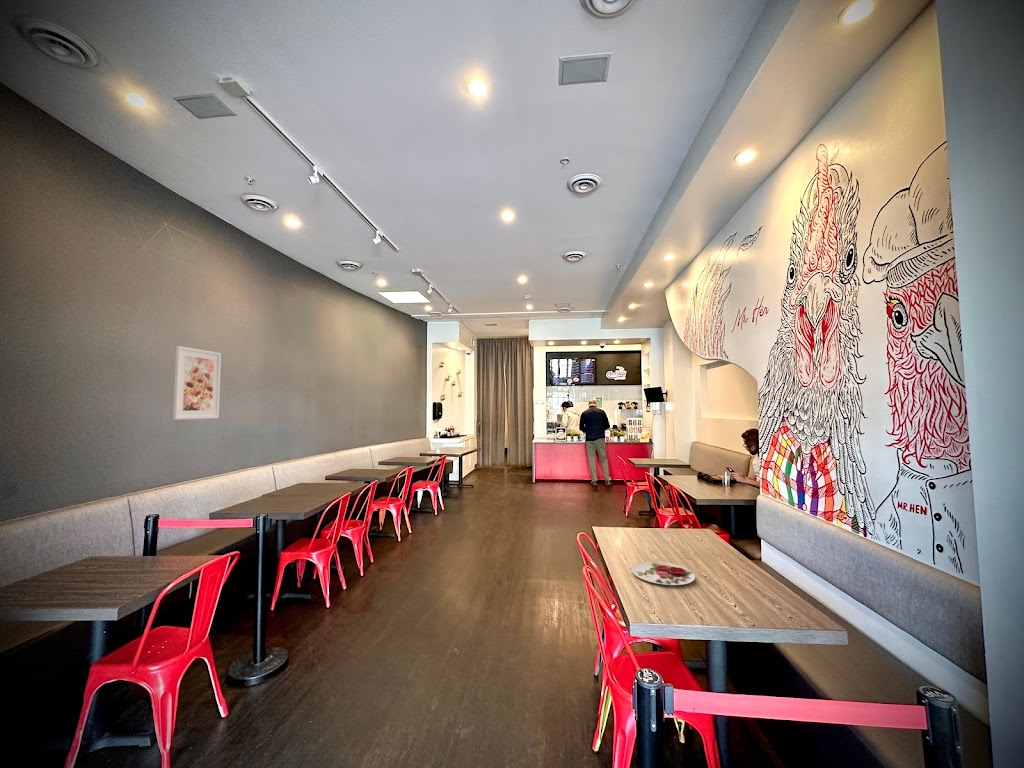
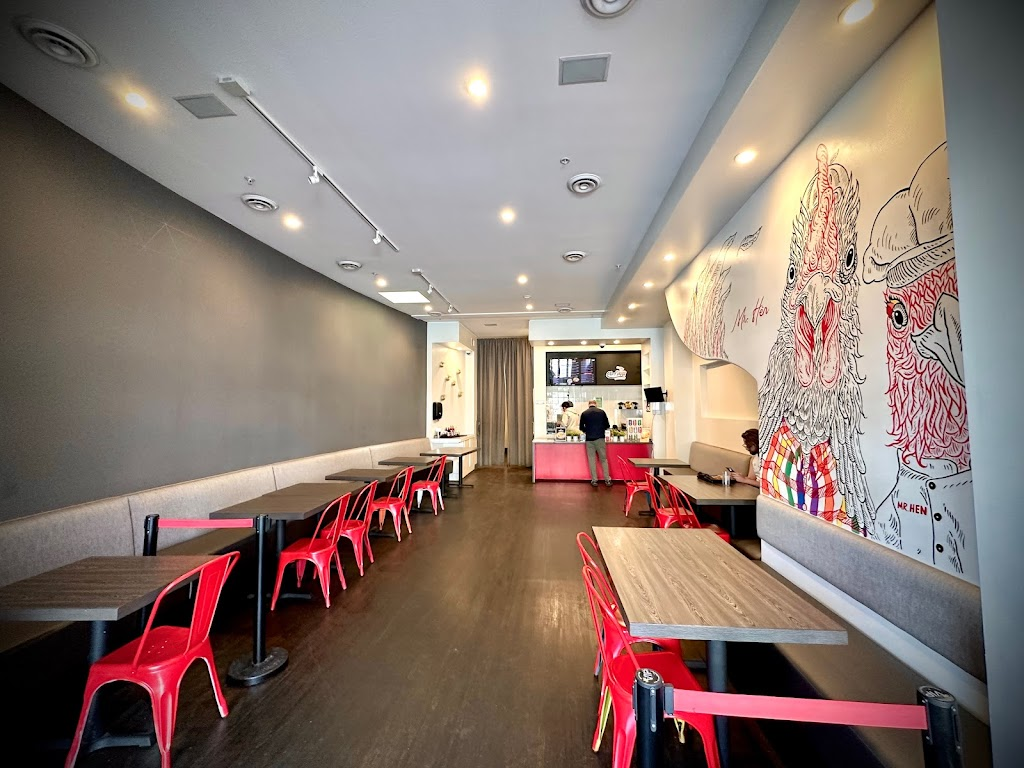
- plate [630,560,696,586]
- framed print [172,345,222,421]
